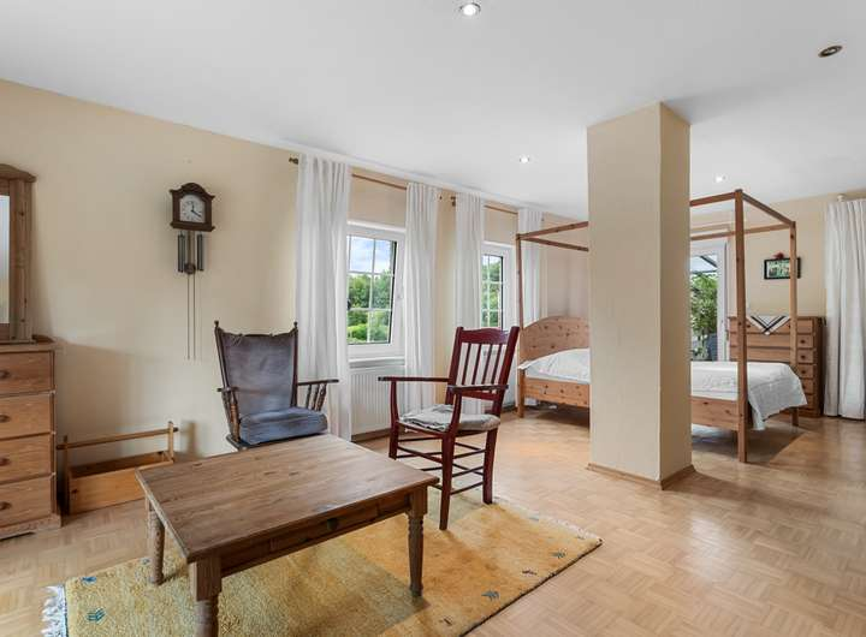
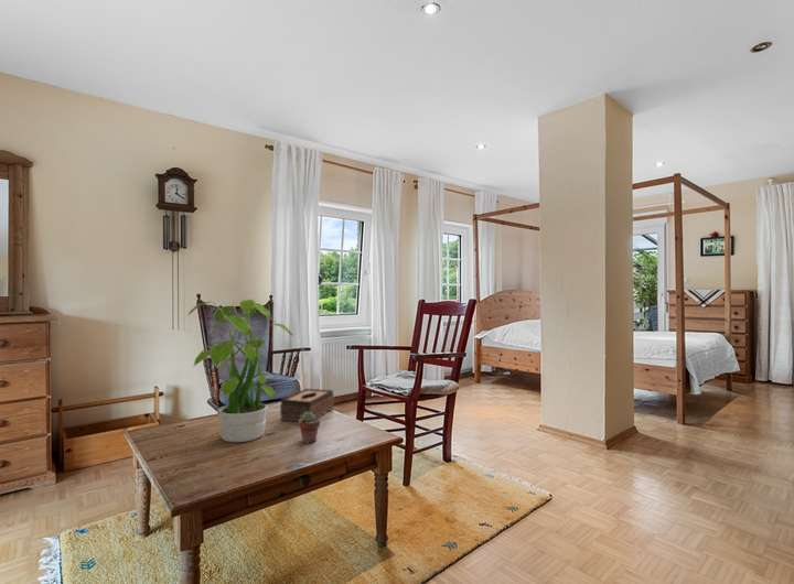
+ tissue box [279,388,335,422]
+ potted succulent [298,412,321,444]
+ potted plant [186,298,294,443]
